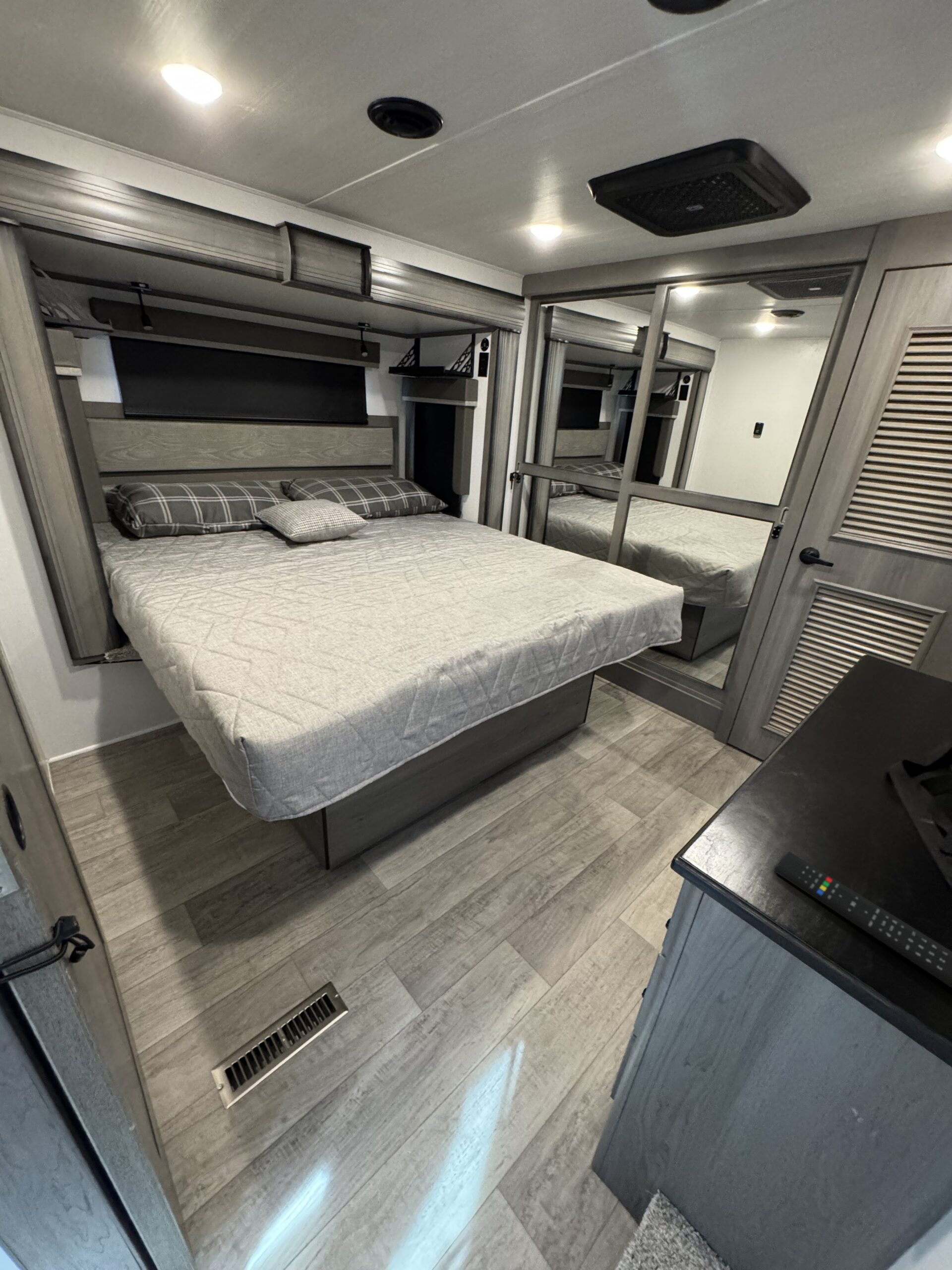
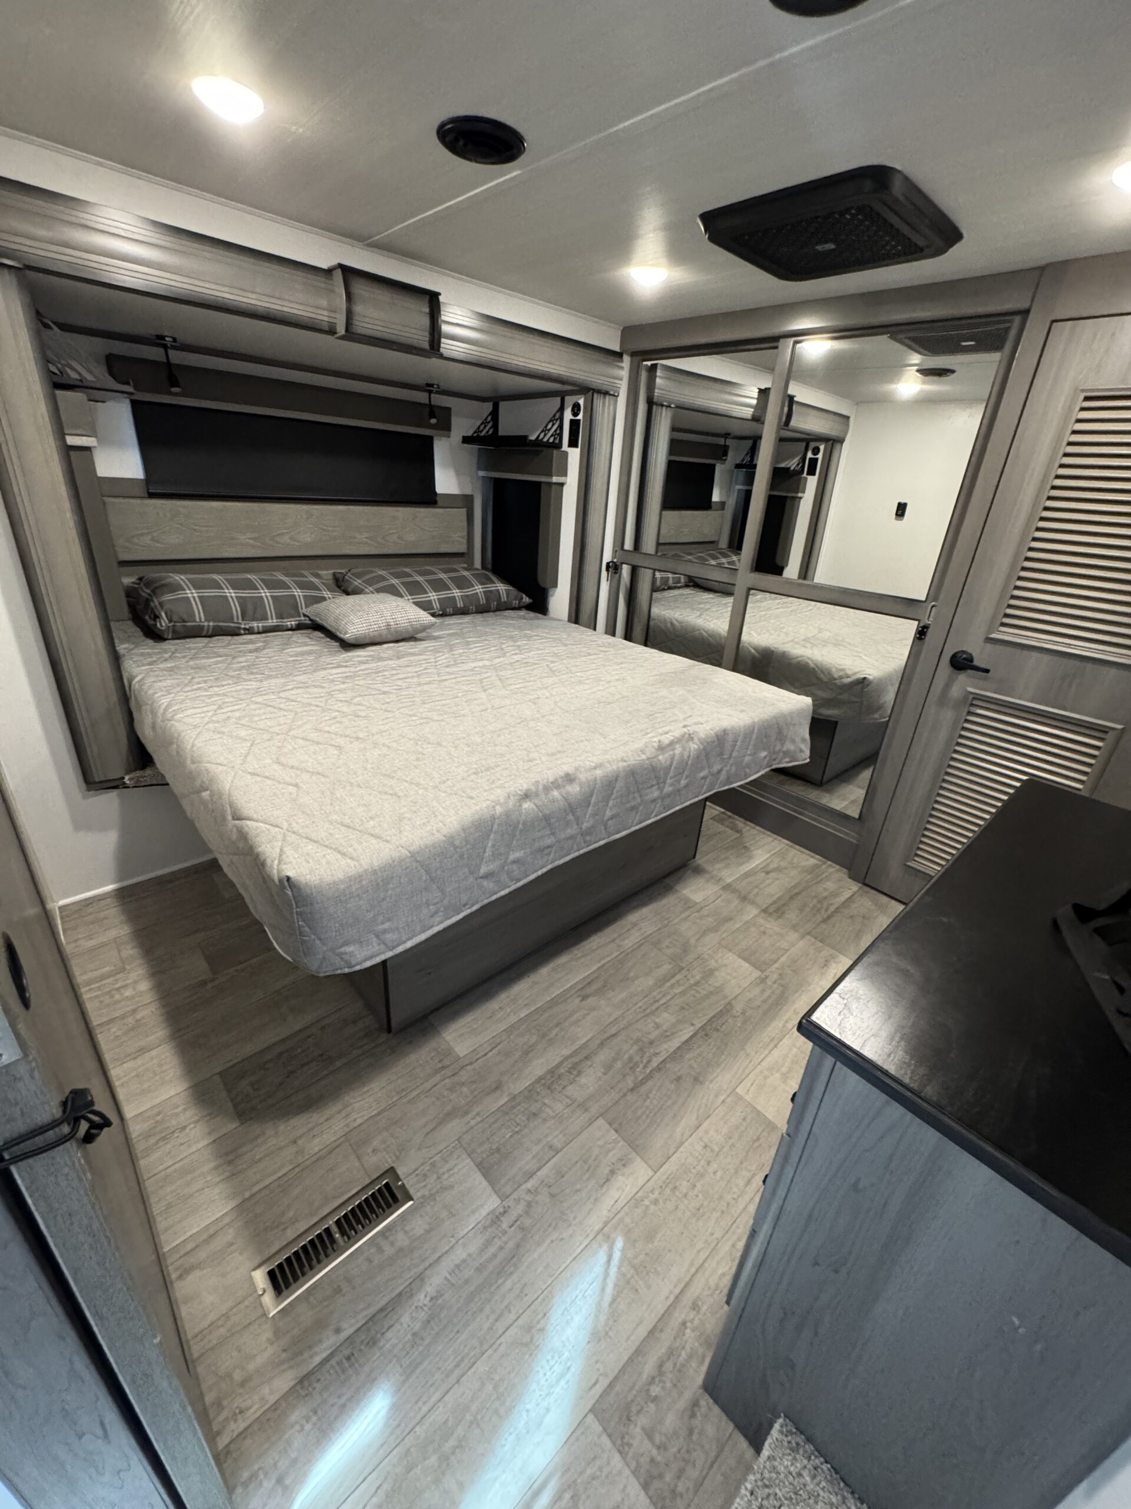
- remote control [773,851,952,988]
